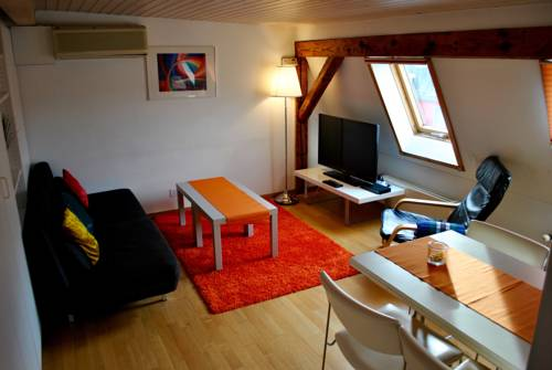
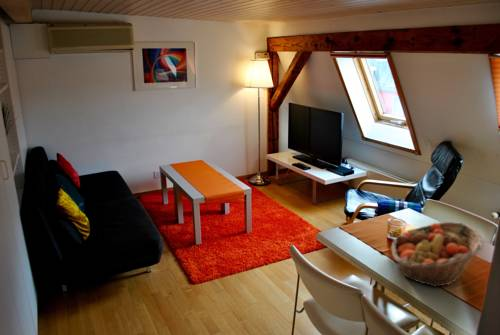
+ fruit basket [390,221,486,288]
